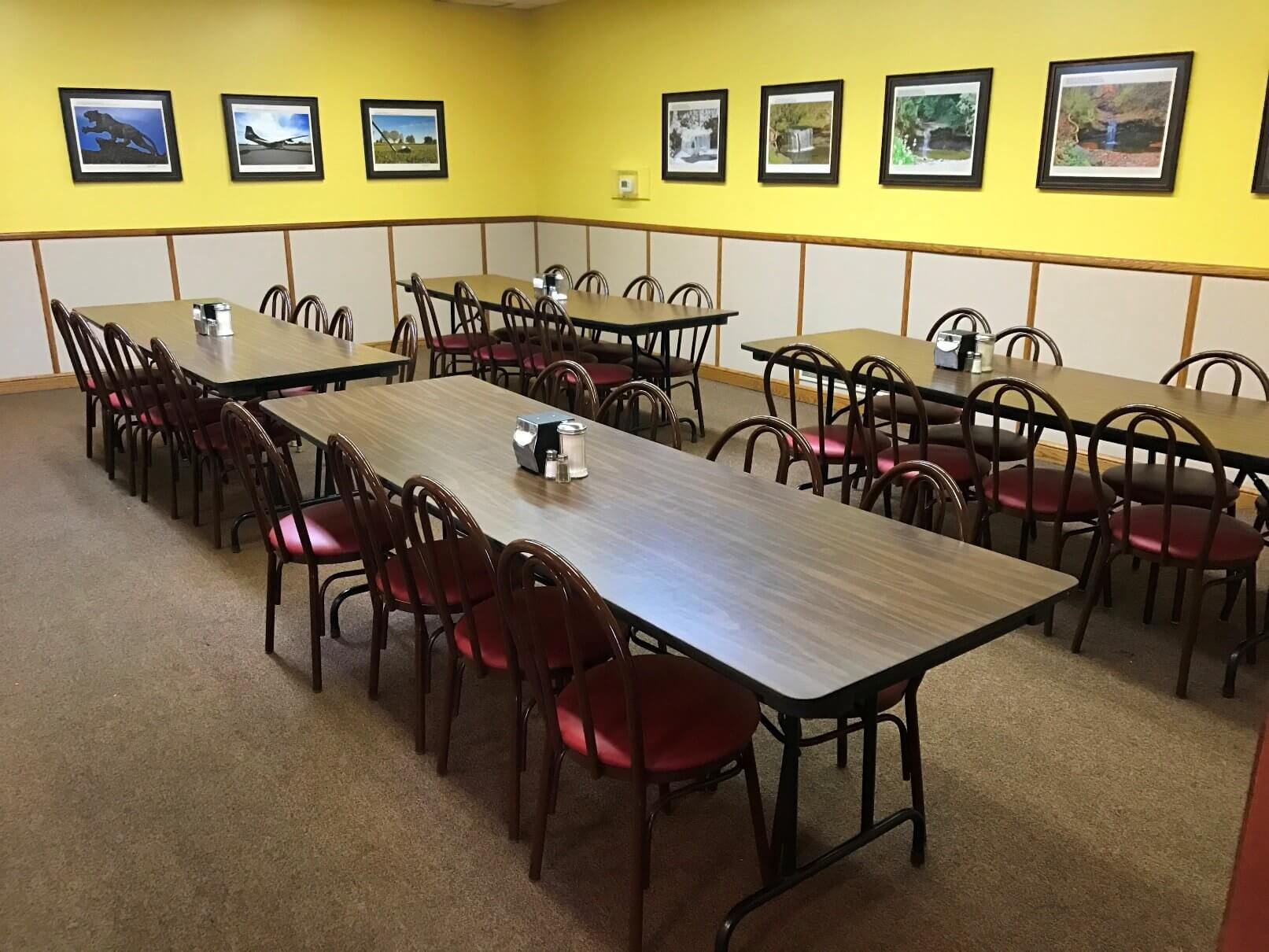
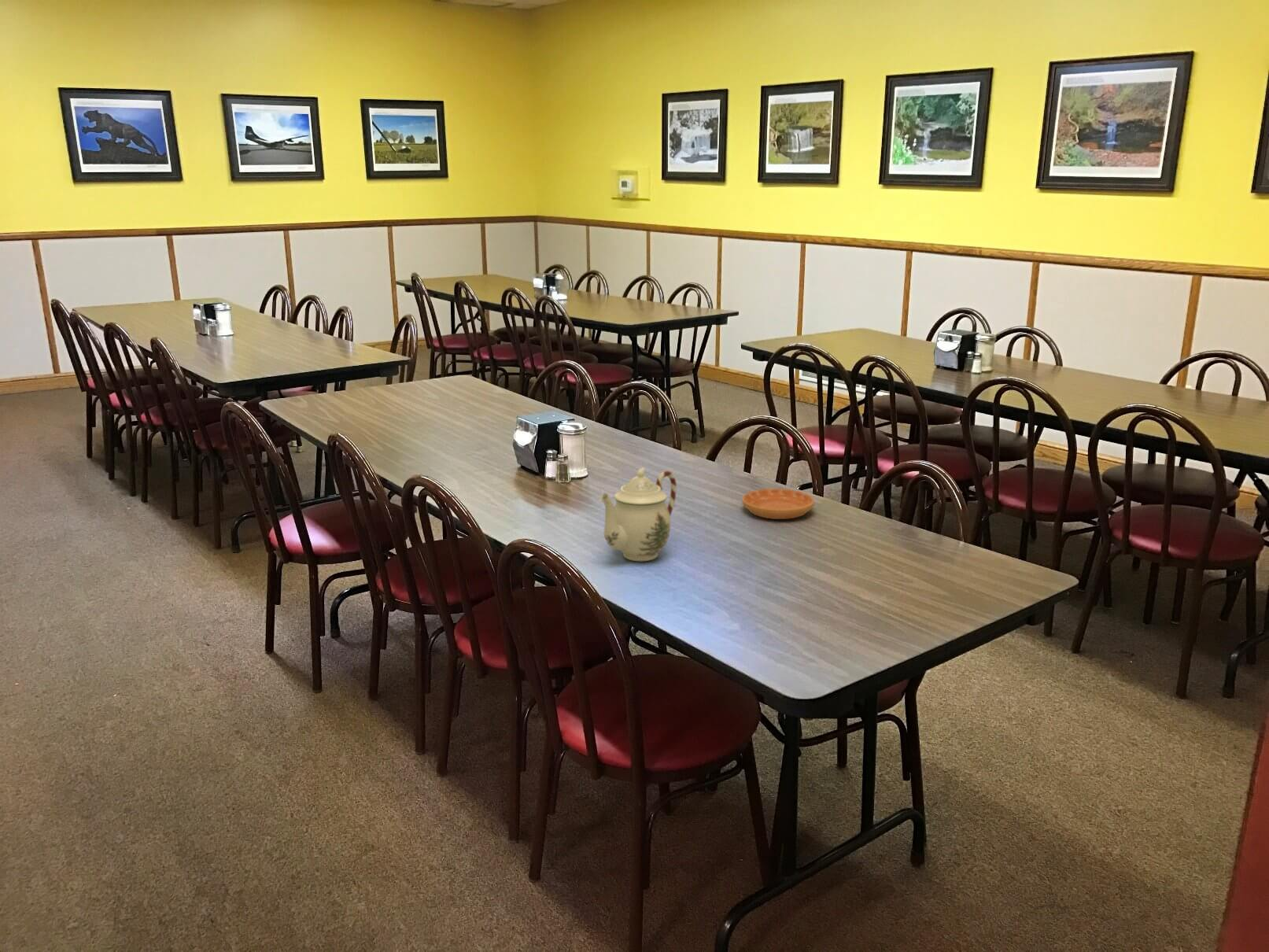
+ teapot [599,467,677,562]
+ saucer [741,488,816,520]
